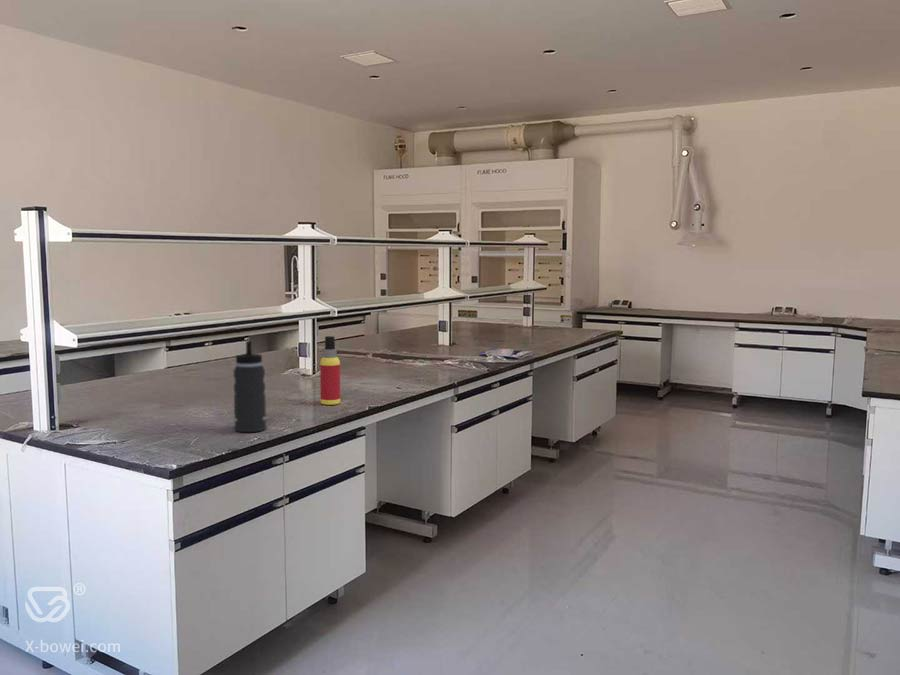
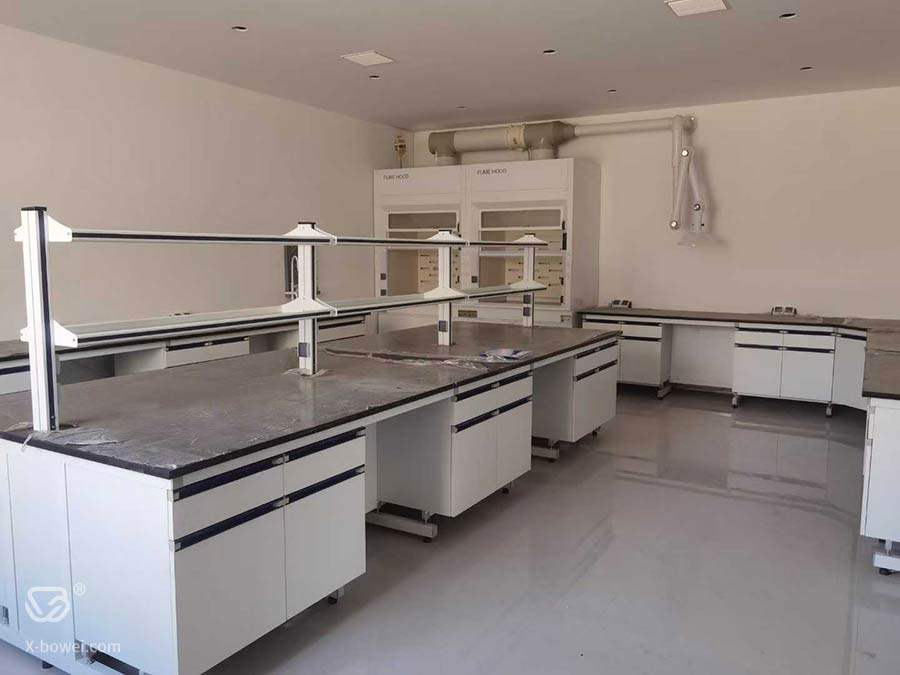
- spray bottle [319,335,341,406]
- thermos bottle [232,340,267,433]
